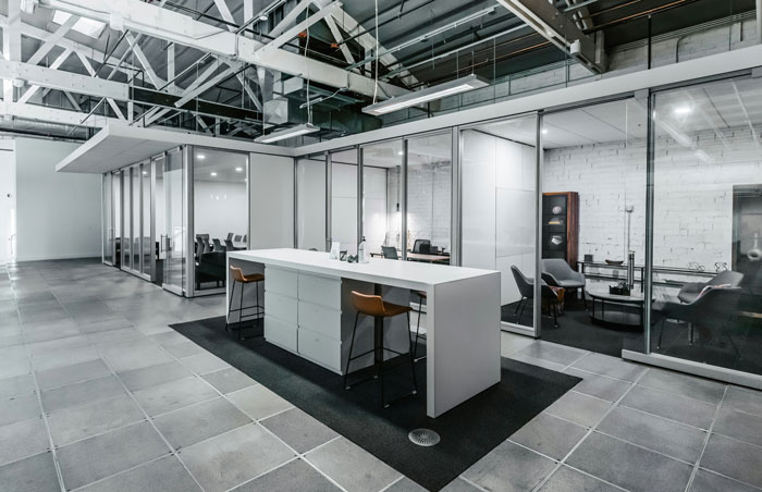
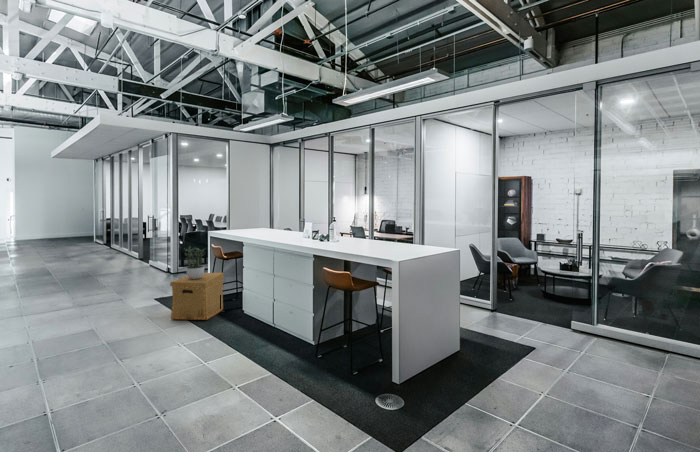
+ cardboard box [169,272,225,321]
+ potted plant [183,245,207,279]
